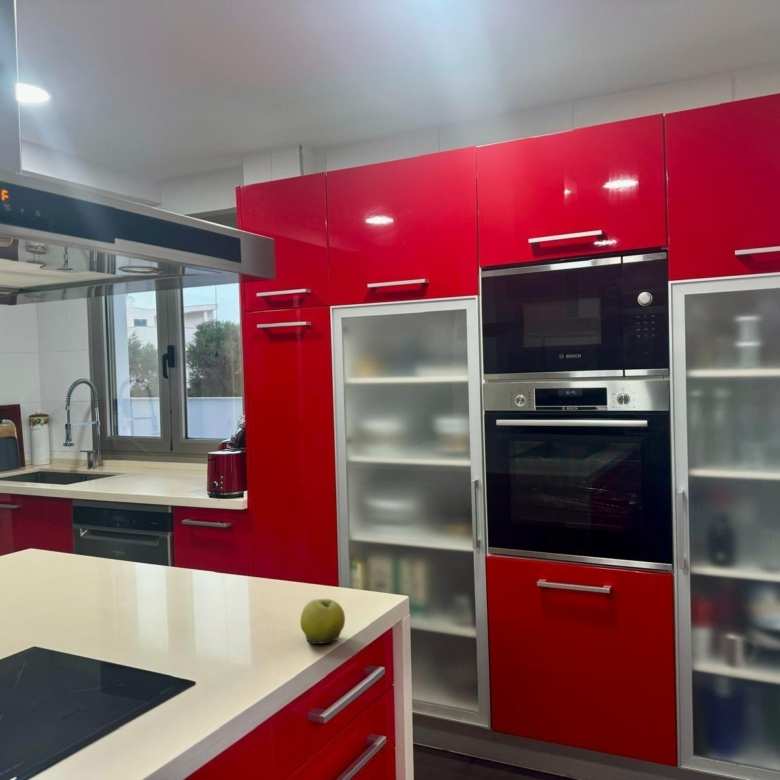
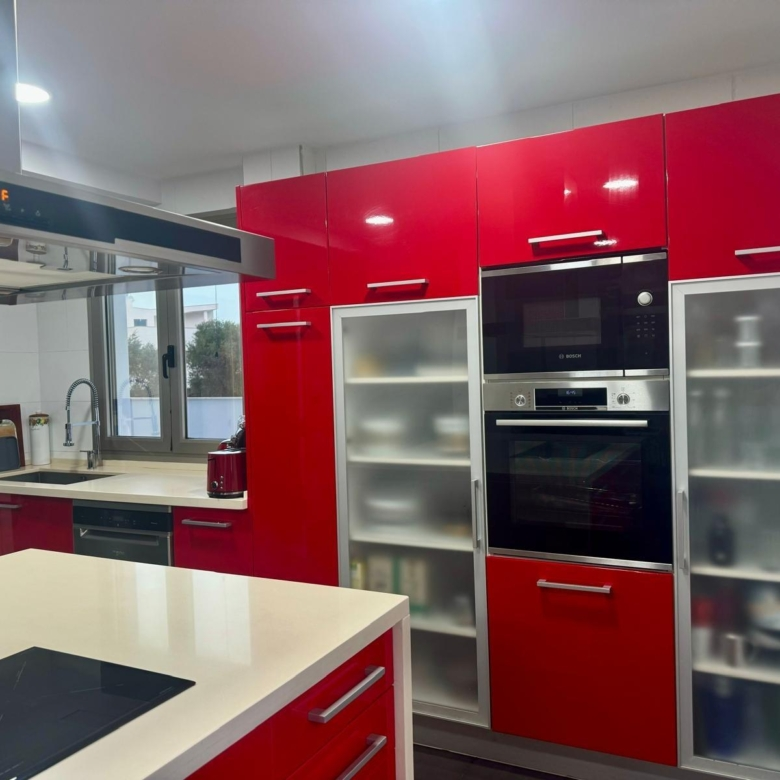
- fruit [299,598,346,645]
